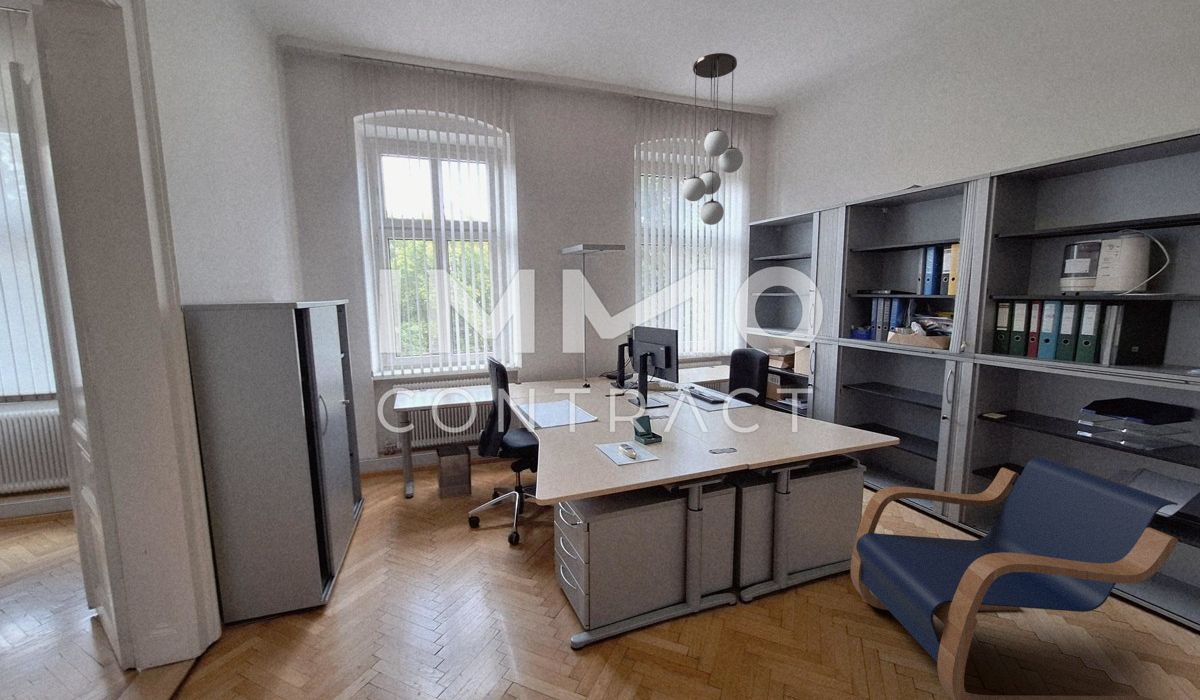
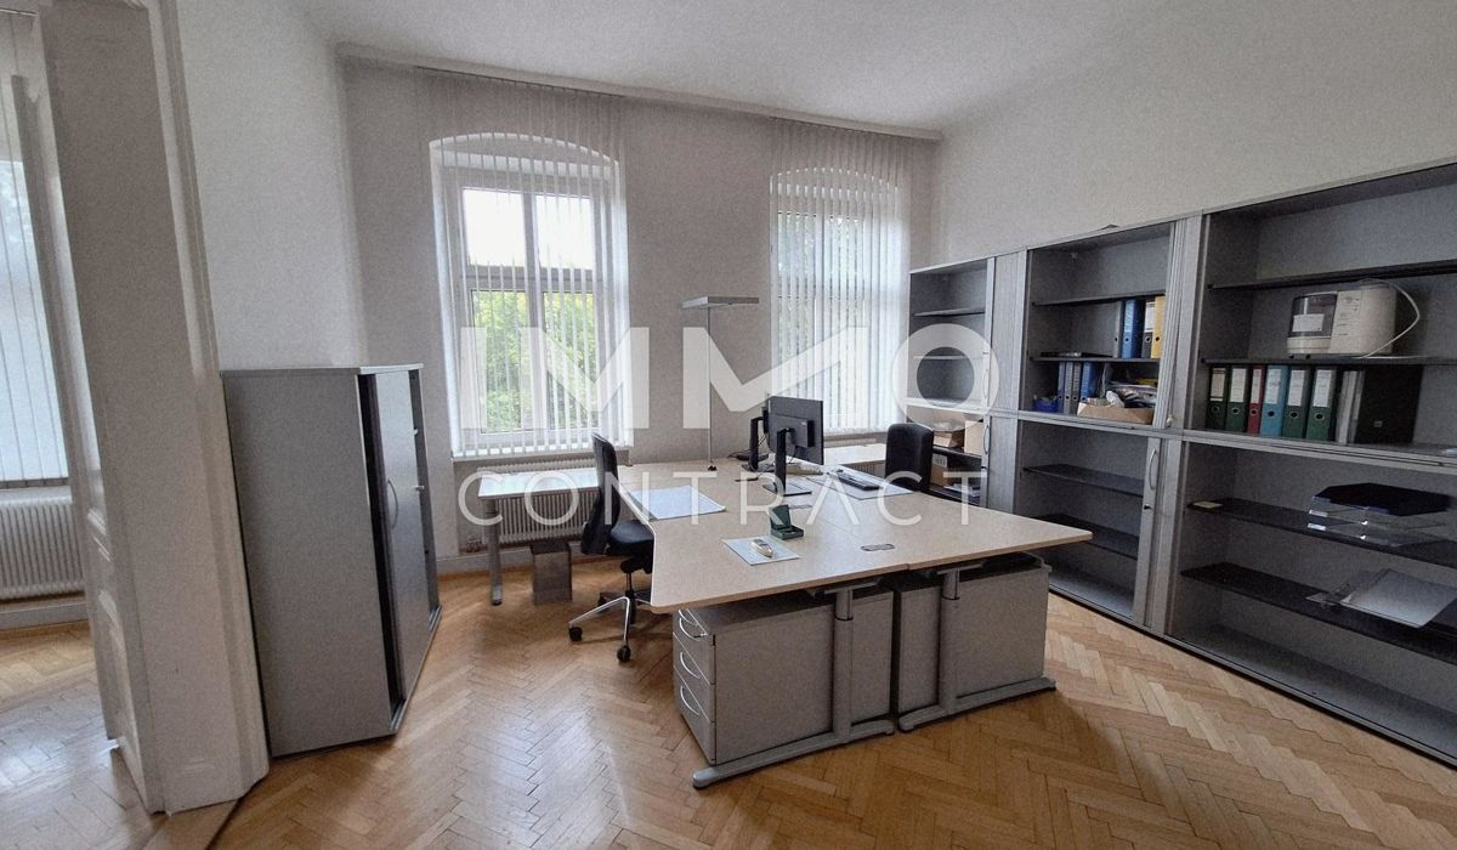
- lounge chair [850,456,1179,700]
- light fixture [681,52,744,226]
